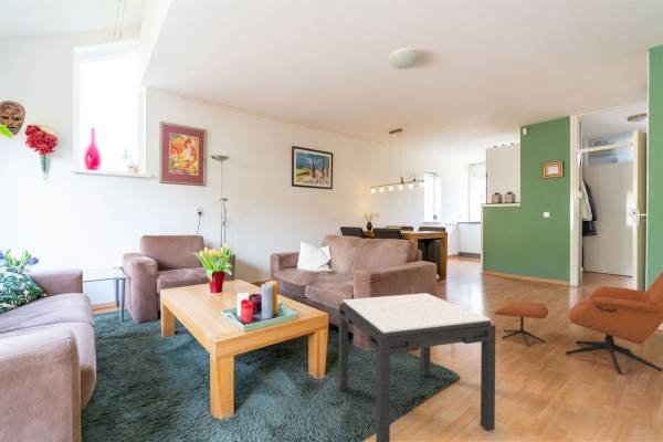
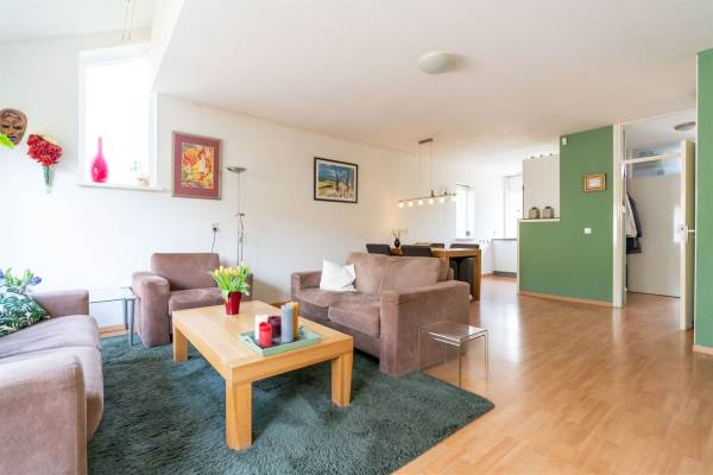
- lounge chair [493,271,663,375]
- side table [338,292,497,442]
